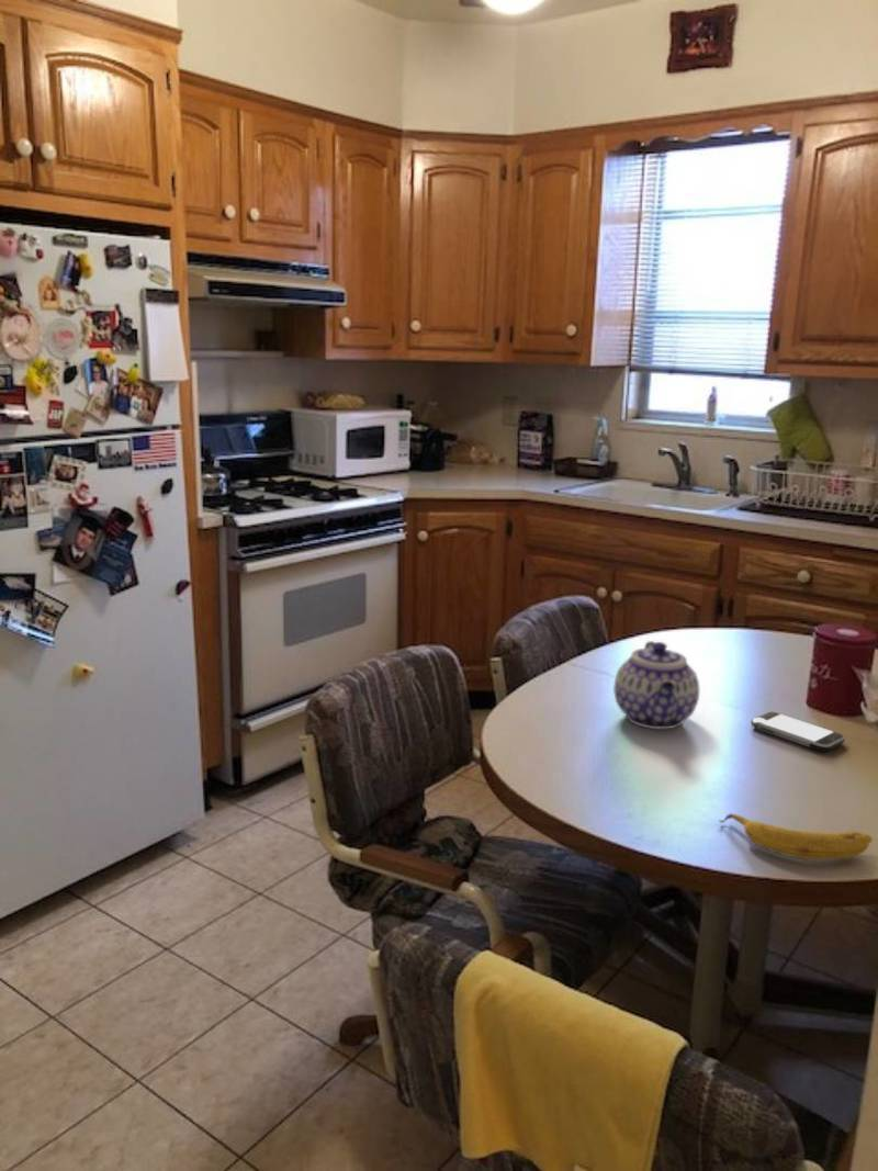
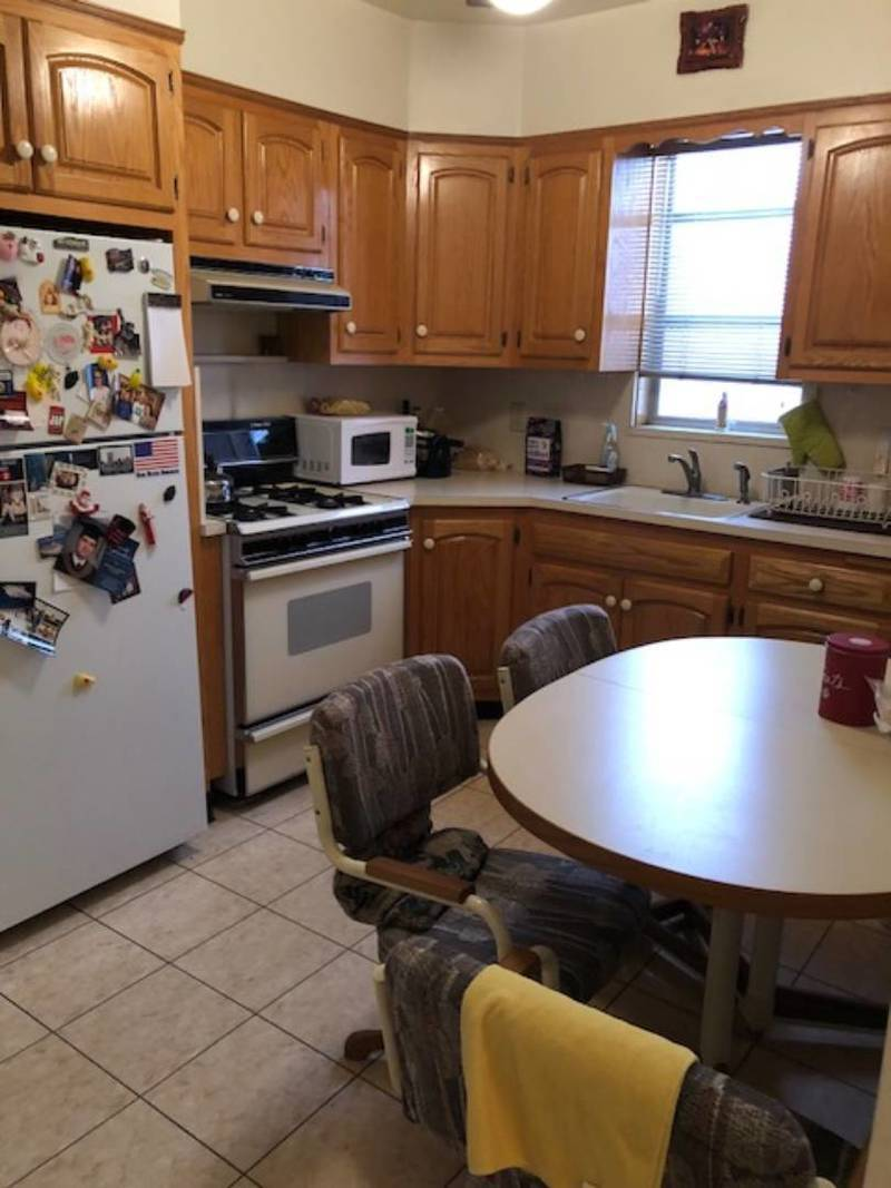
- fruit [718,812,874,860]
- teapot [612,640,700,730]
- smartphone [750,711,846,753]
